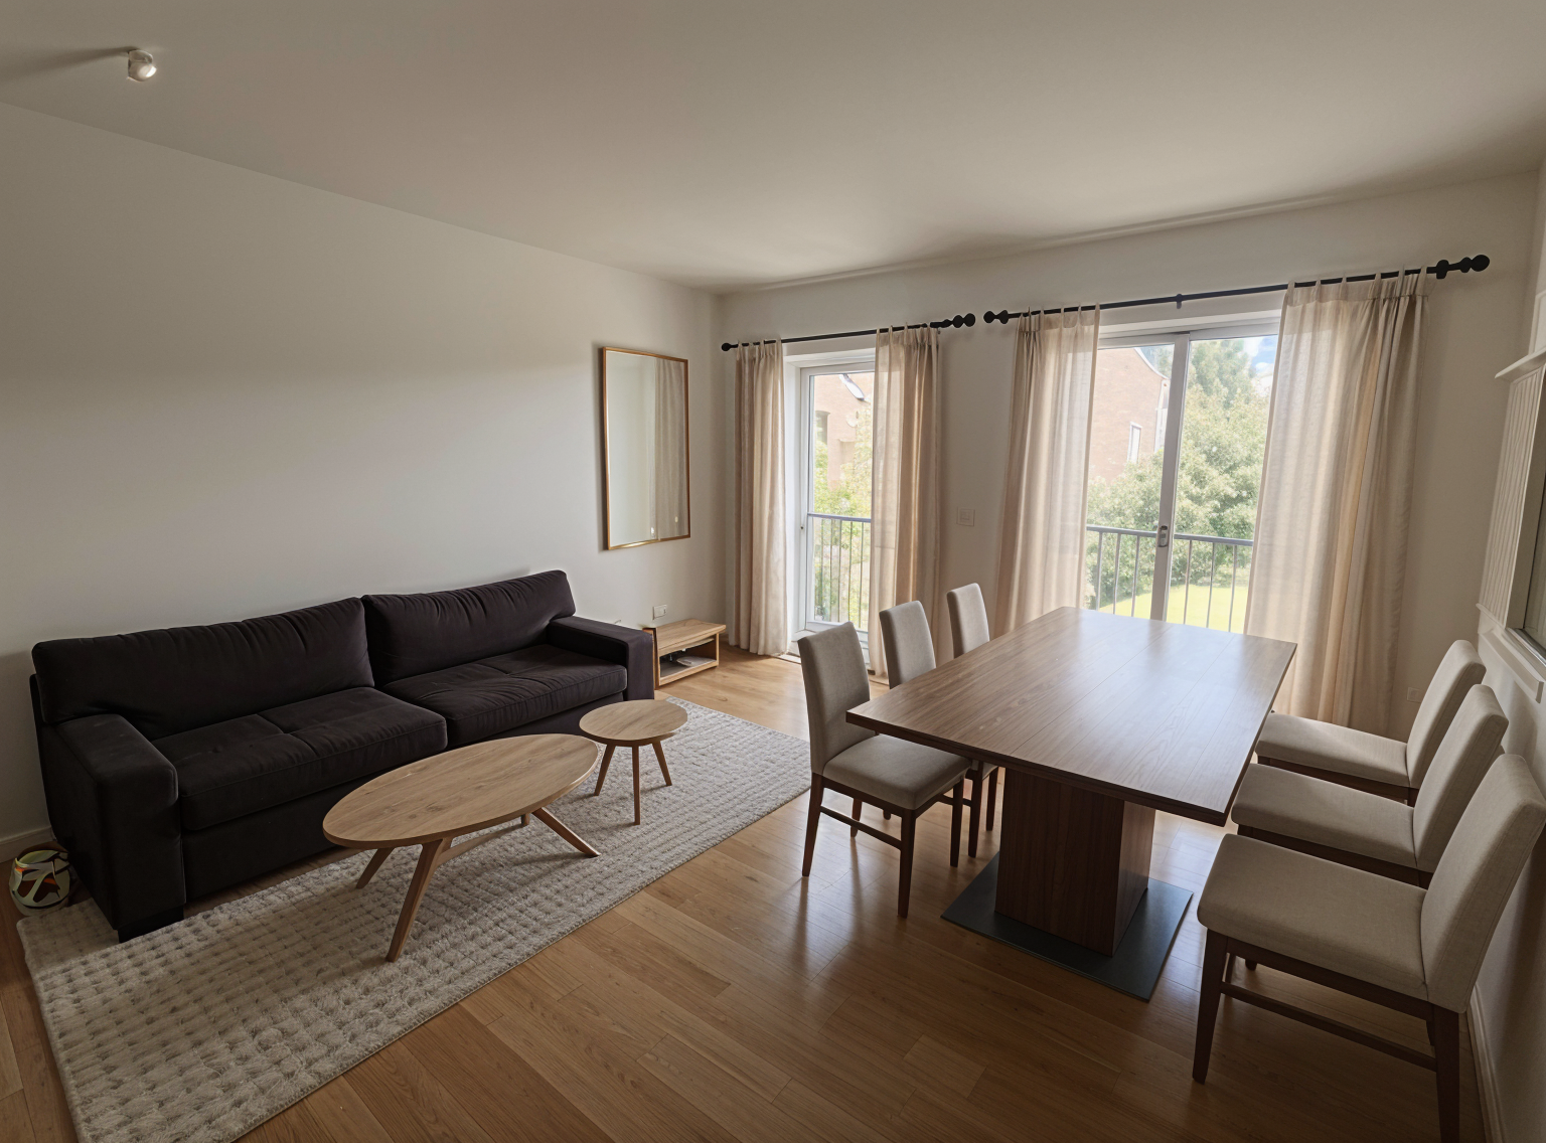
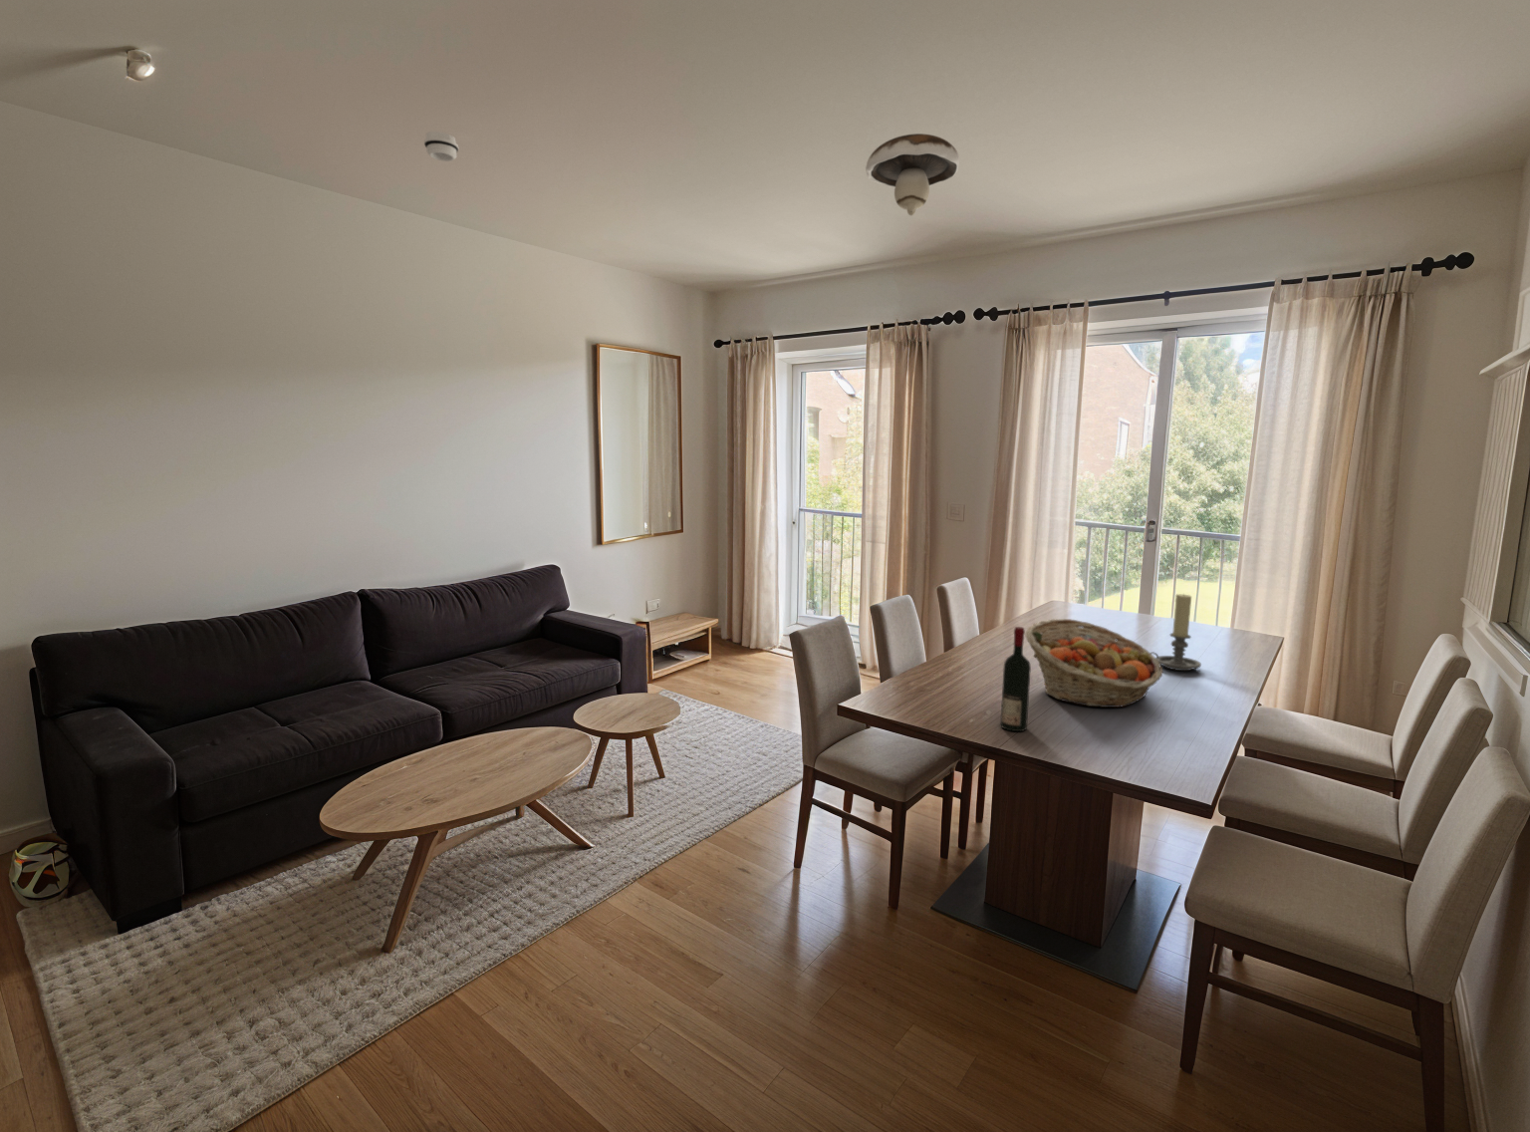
+ candle holder [1150,593,1202,672]
+ smoke detector [423,131,459,163]
+ mushroom [864,132,961,216]
+ fruit basket [1025,618,1164,709]
+ alcohol [999,625,1032,732]
